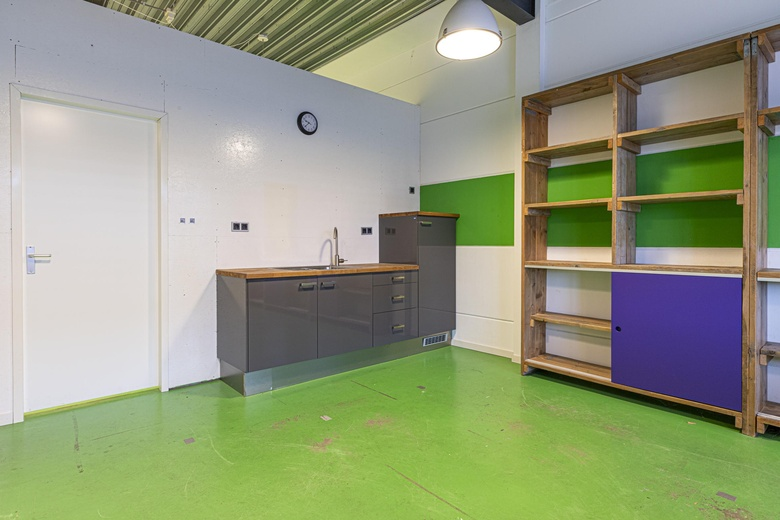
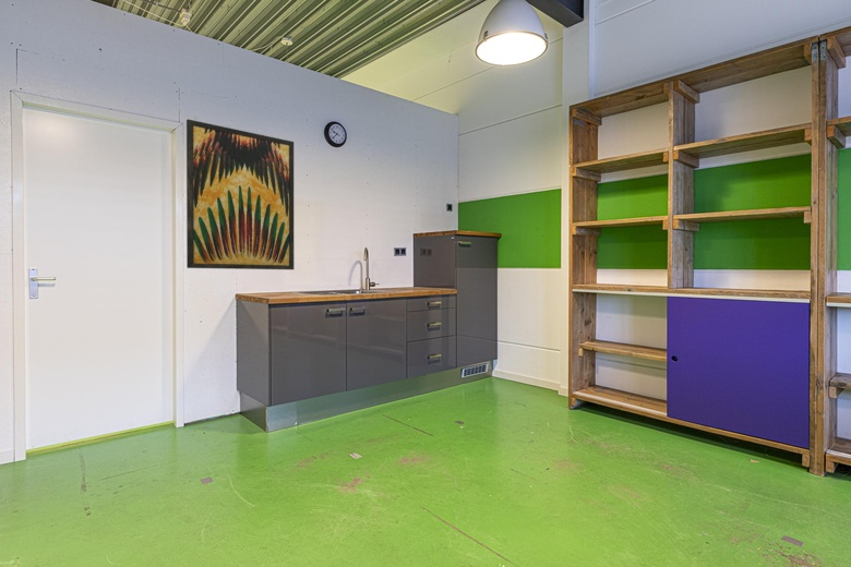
+ wall art [185,118,295,270]
